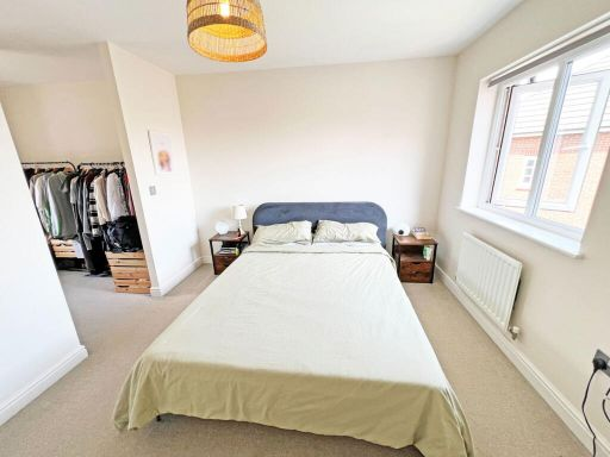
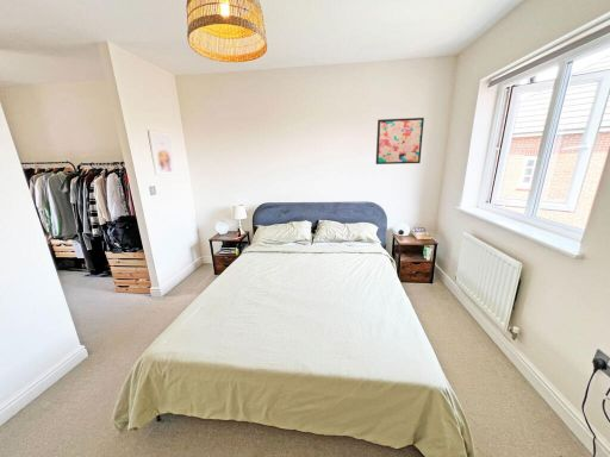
+ wall art [375,117,425,165]
